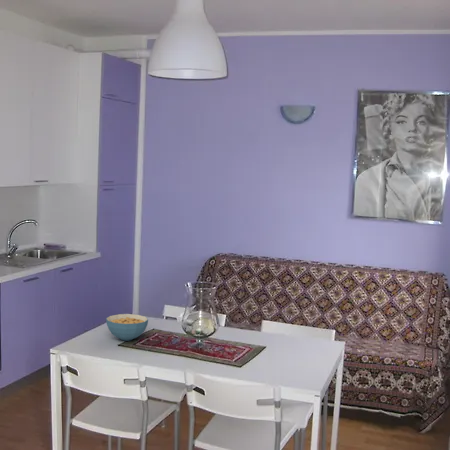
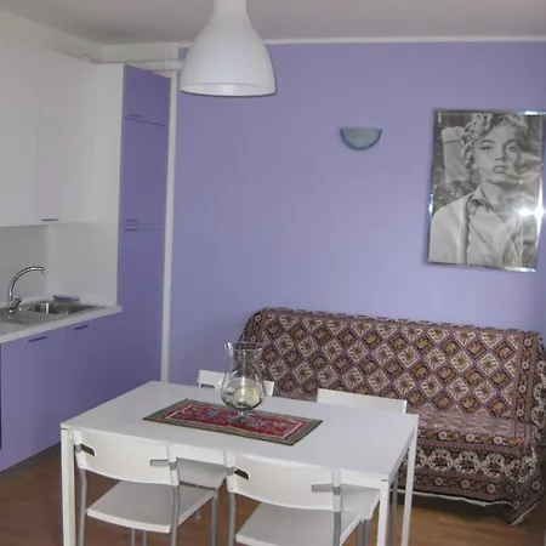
- cereal bowl [105,313,149,342]
